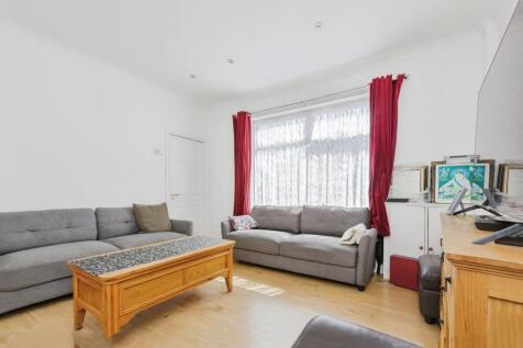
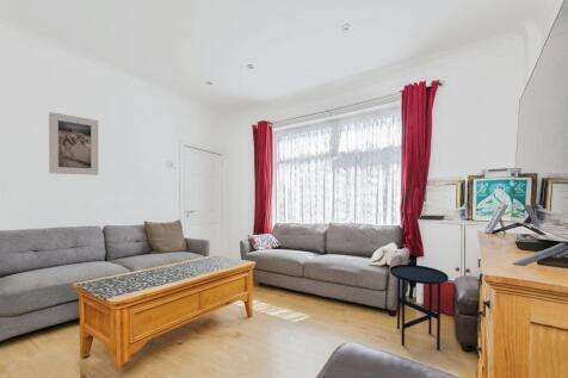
+ side table [389,264,450,352]
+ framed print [48,111,99,176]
